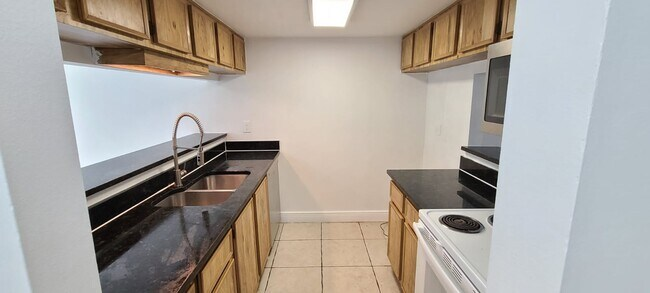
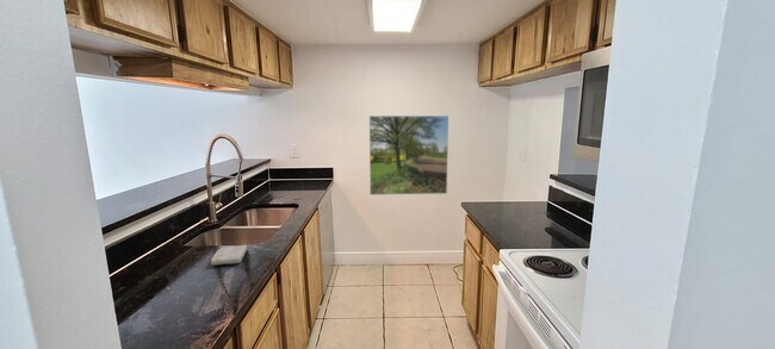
+ washcloth [210,244,248,266]
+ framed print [368,114,450,197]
